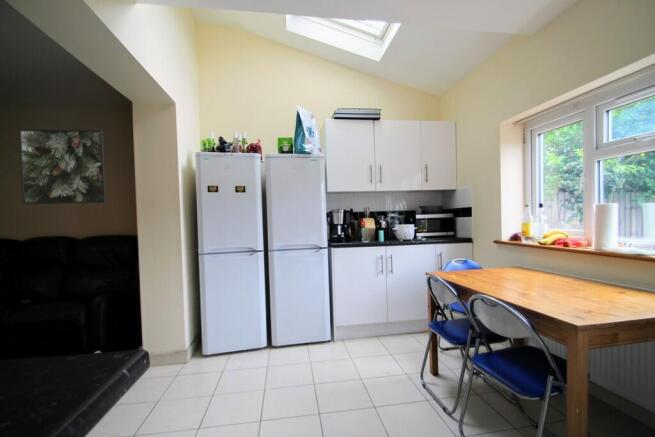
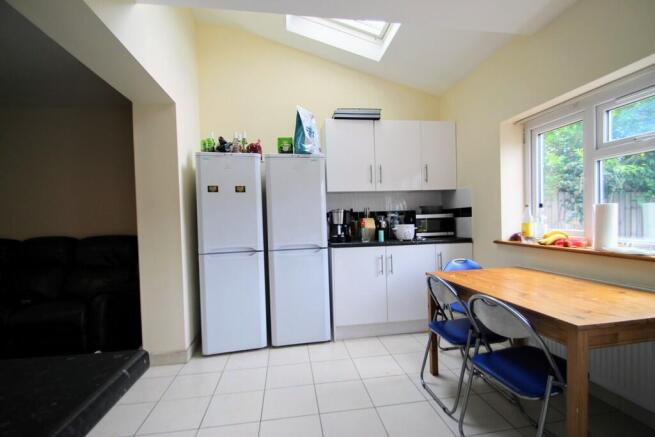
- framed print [18,128,107,205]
